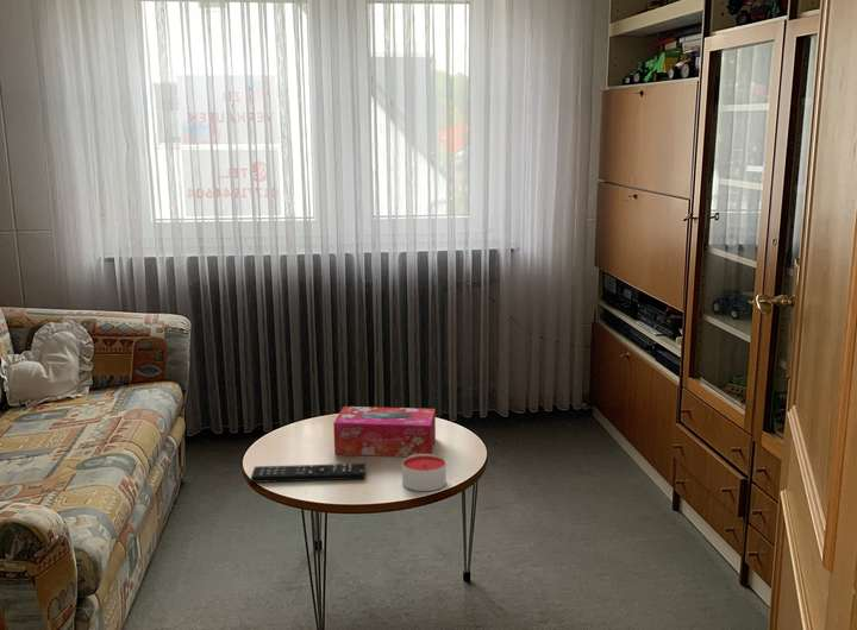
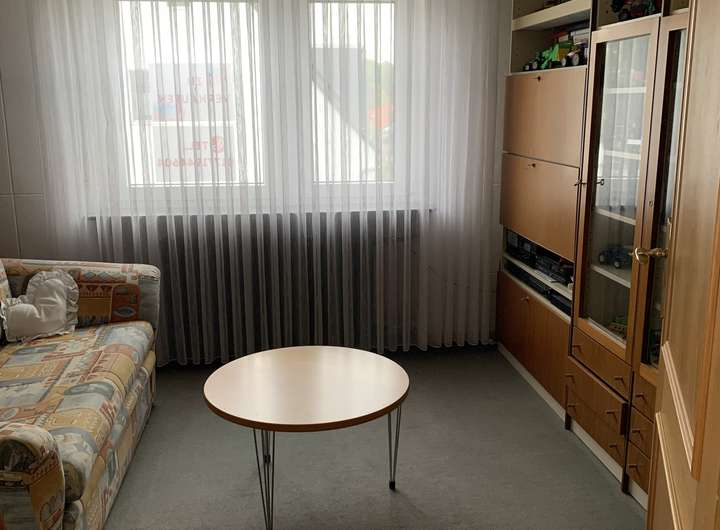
- candle [401,453,448,492]
- tissue box [332,405,437,458]
- remote control [250,462,368,484]
